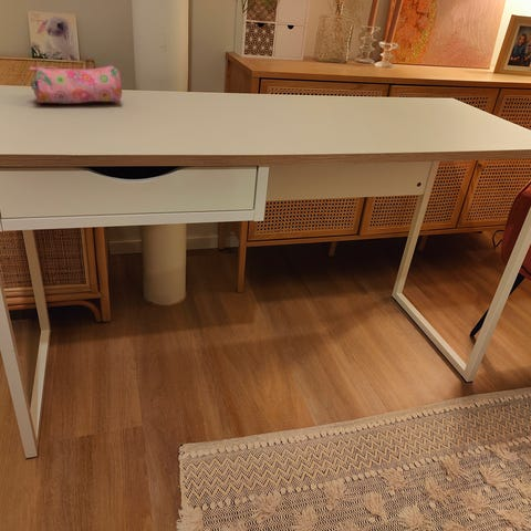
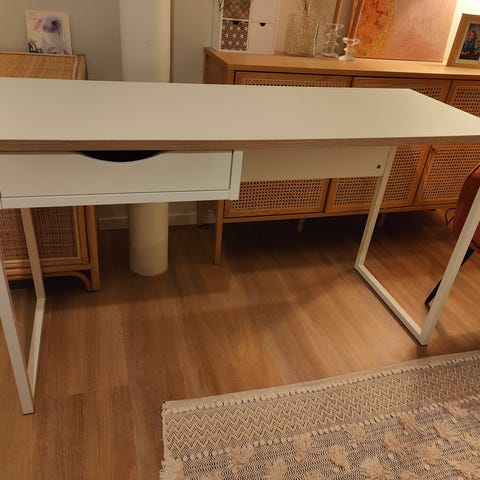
- pencil case [28,64,123,105]
